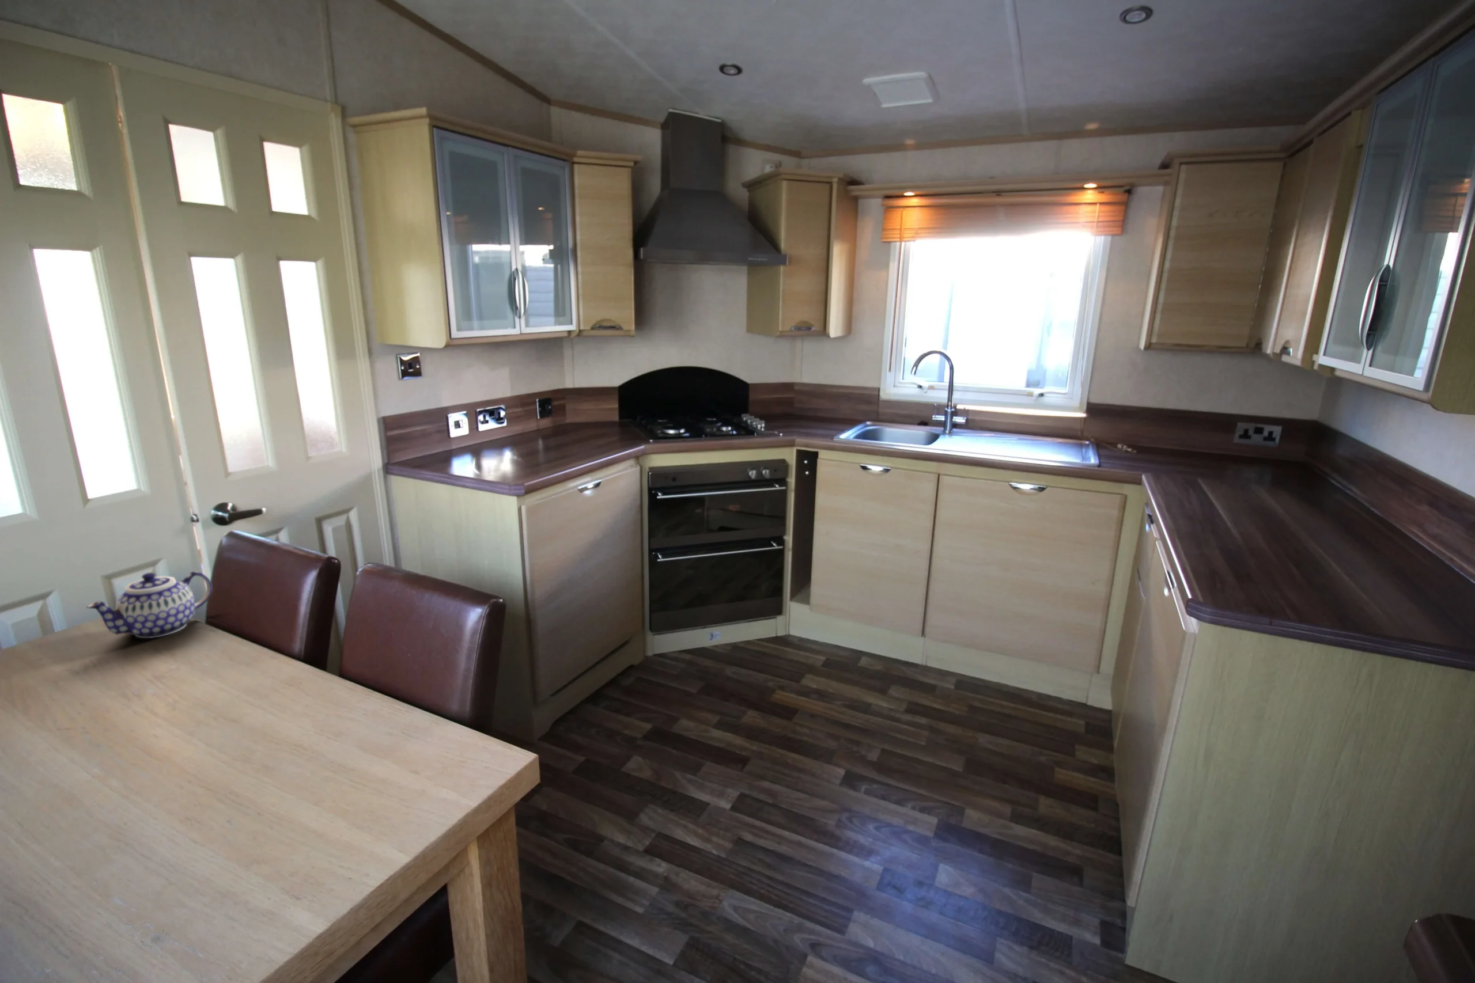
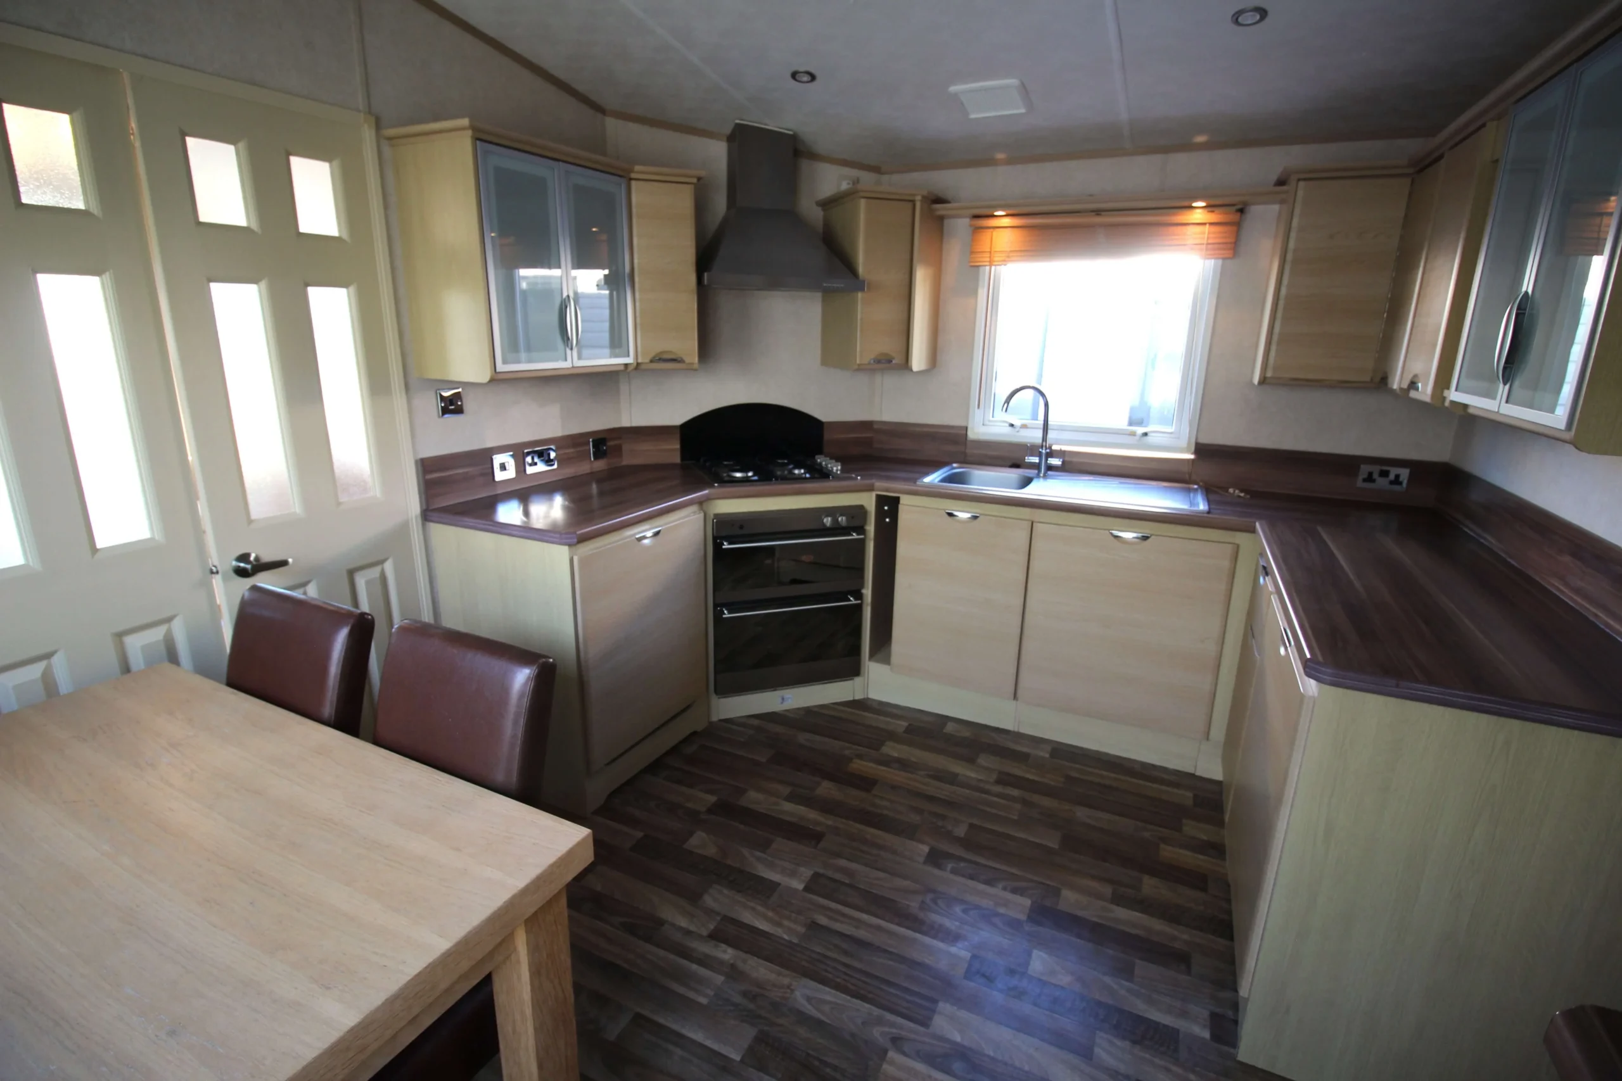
- teapot [86,570,213,639]
